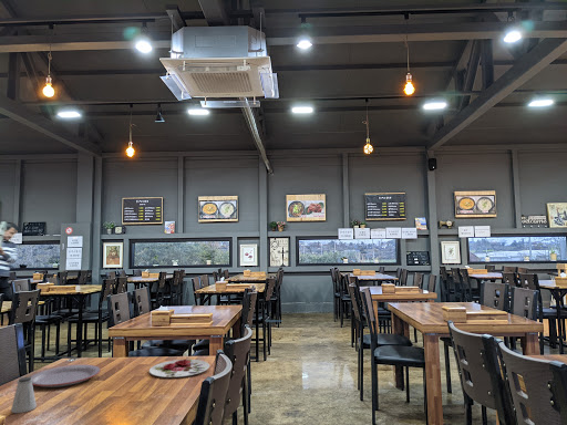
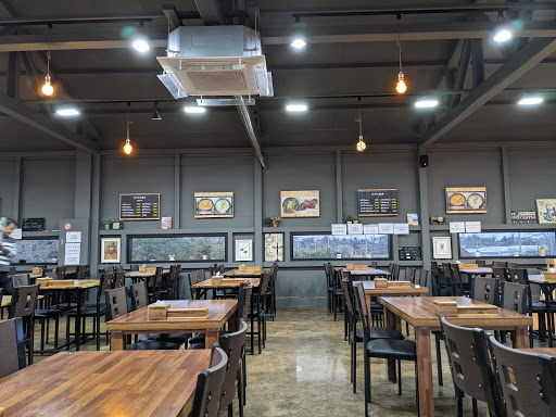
- plate [148,359,210,379]
- plate [29,363,102,388]
- saltshaker [10,375,38,414]
